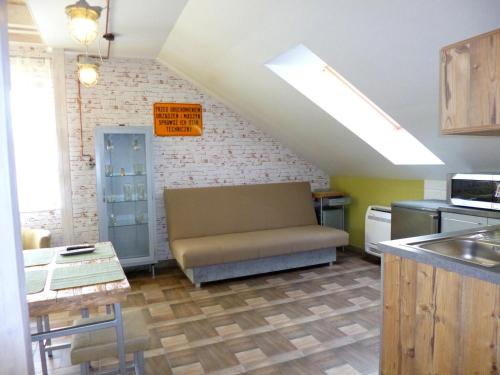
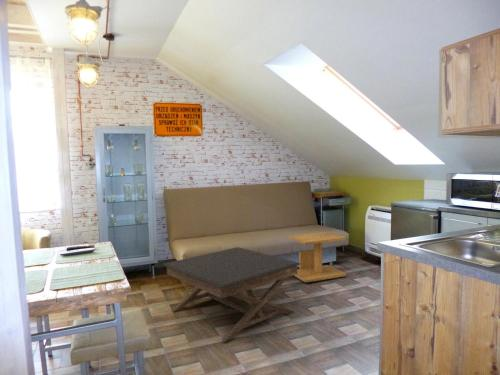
+ coffee table [163,246,300,343]
+ side table [288,231,347,283]
